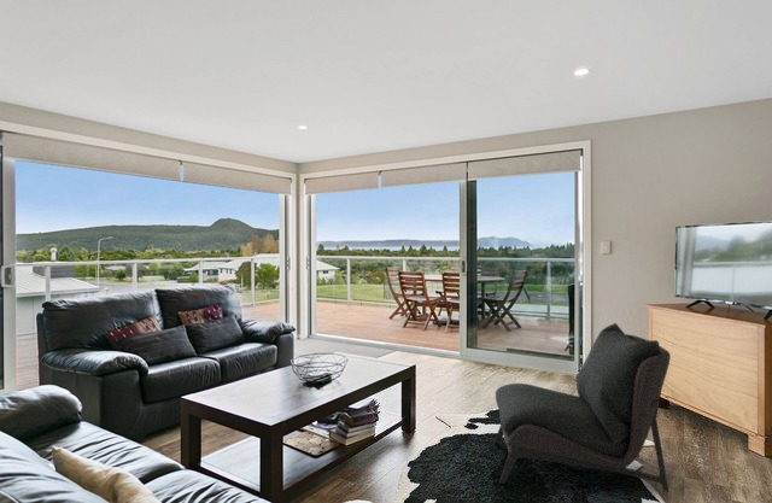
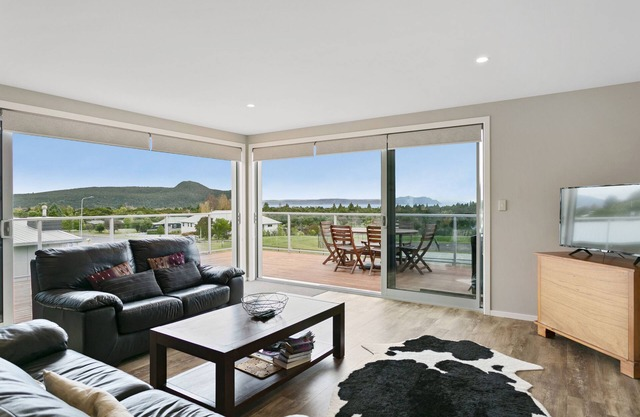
- armless chair [492,322,672,493]
